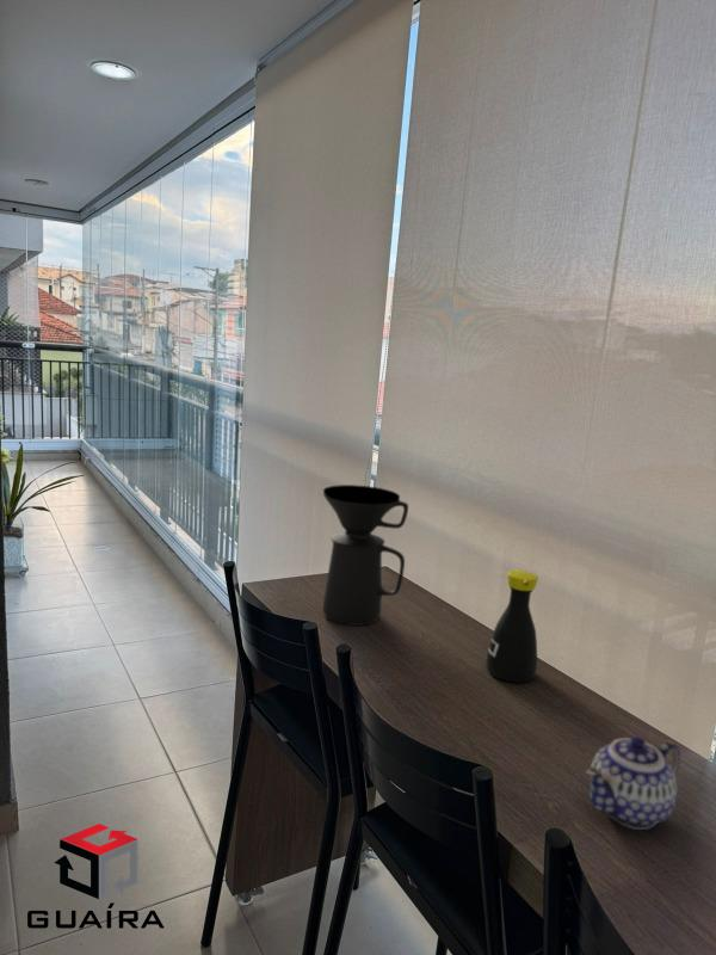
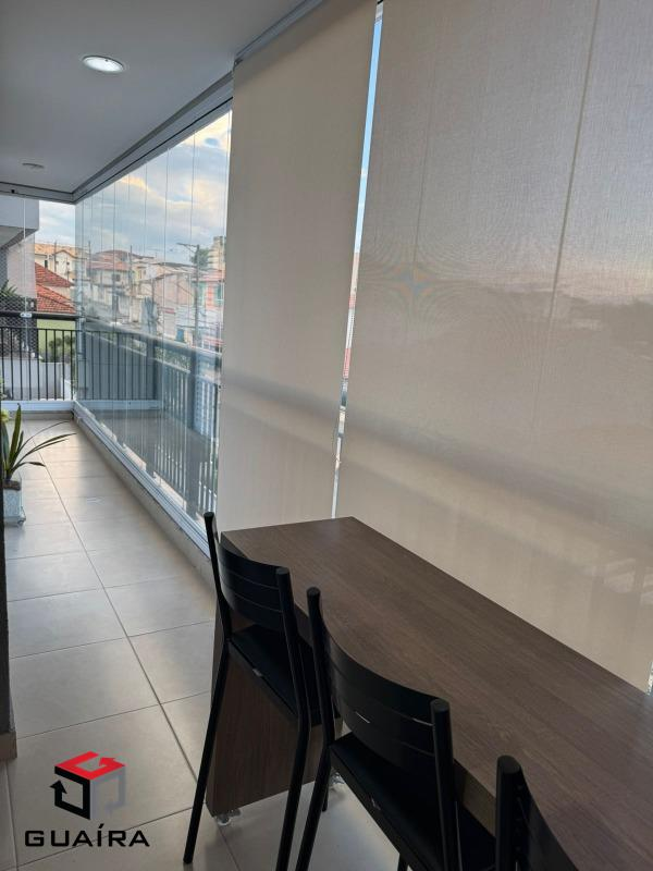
- coffee maker [322,483,409,627]
- teapot [585,735,681,831]
- bottle [484,568,539,684]
